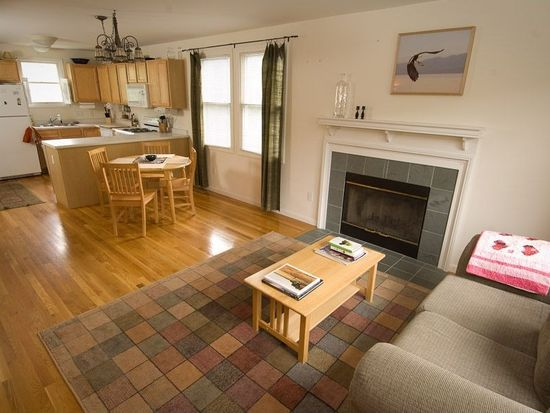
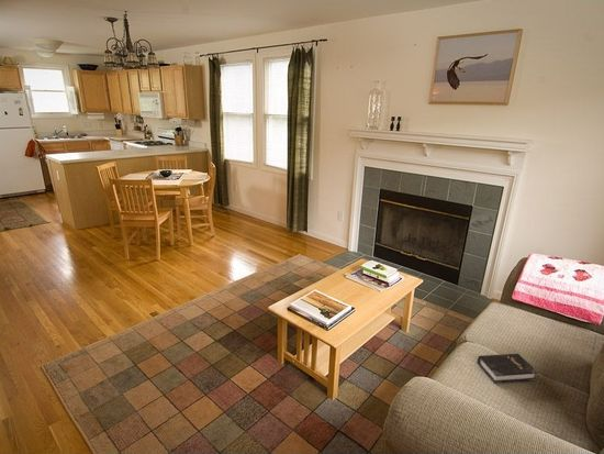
+ hardback book [477,353,539,385]
